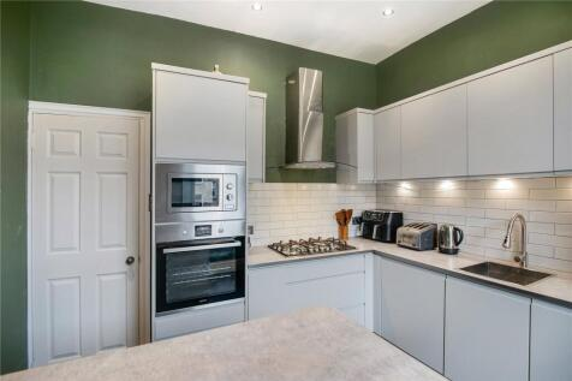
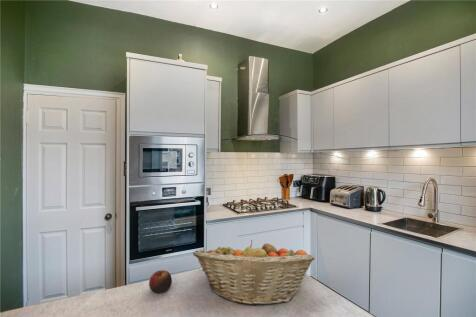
+ apple [148,269,173,294]
+ fruit basket [192,239,316,307]
